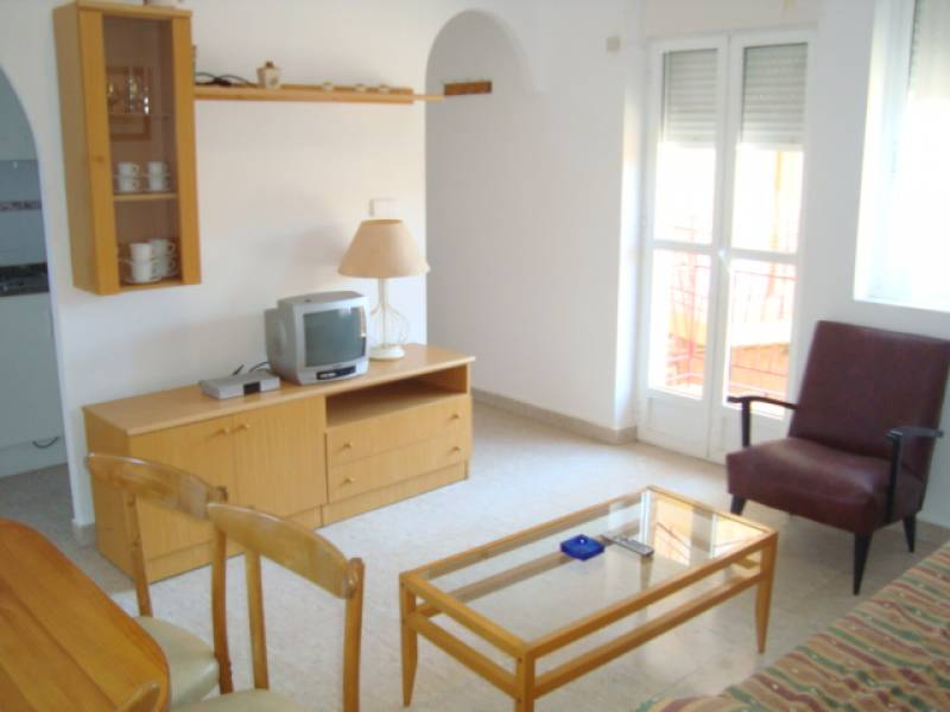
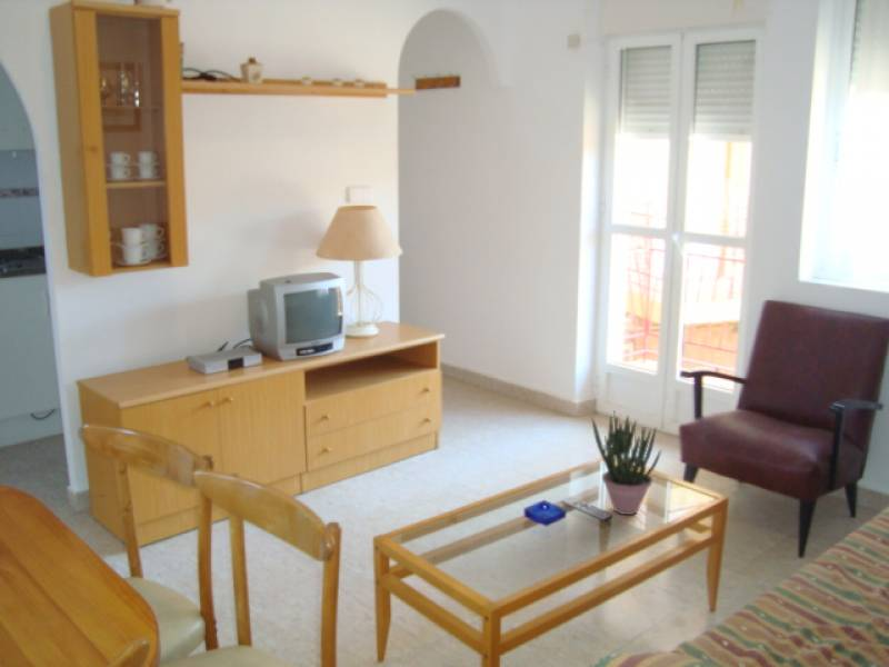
+ potted plant [591,411,662,516]
